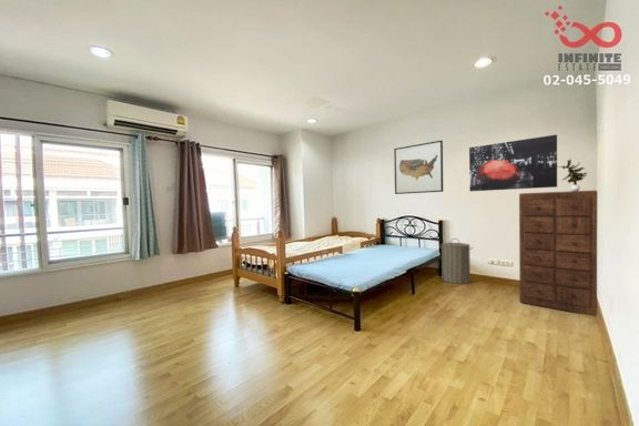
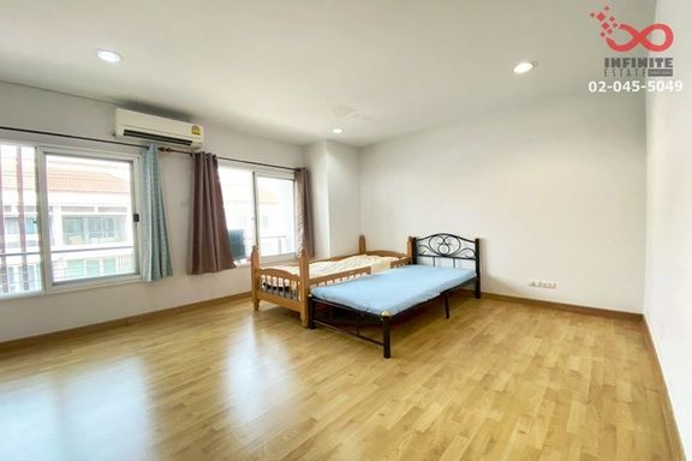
- laundry hamper [438,237,474,285]
- wall art [468,133,558,192]
- dresser [518,190,598,317]
- wall art [393,140,445,195]
- potted plant [557,158,588,191]
